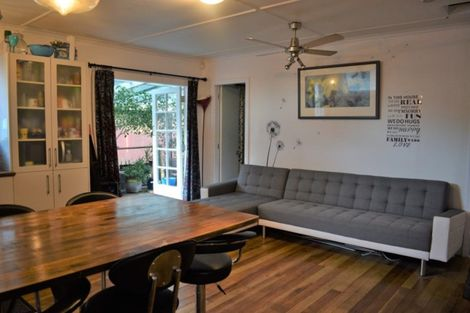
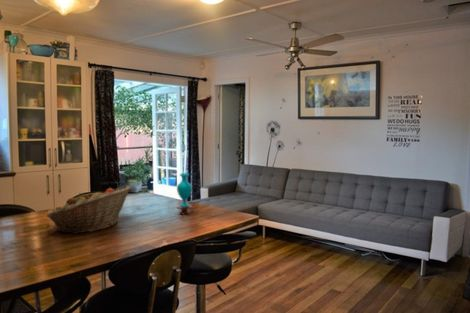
+ fruit basket [46,184,132,235]
+ vase [175,172,194,215]
